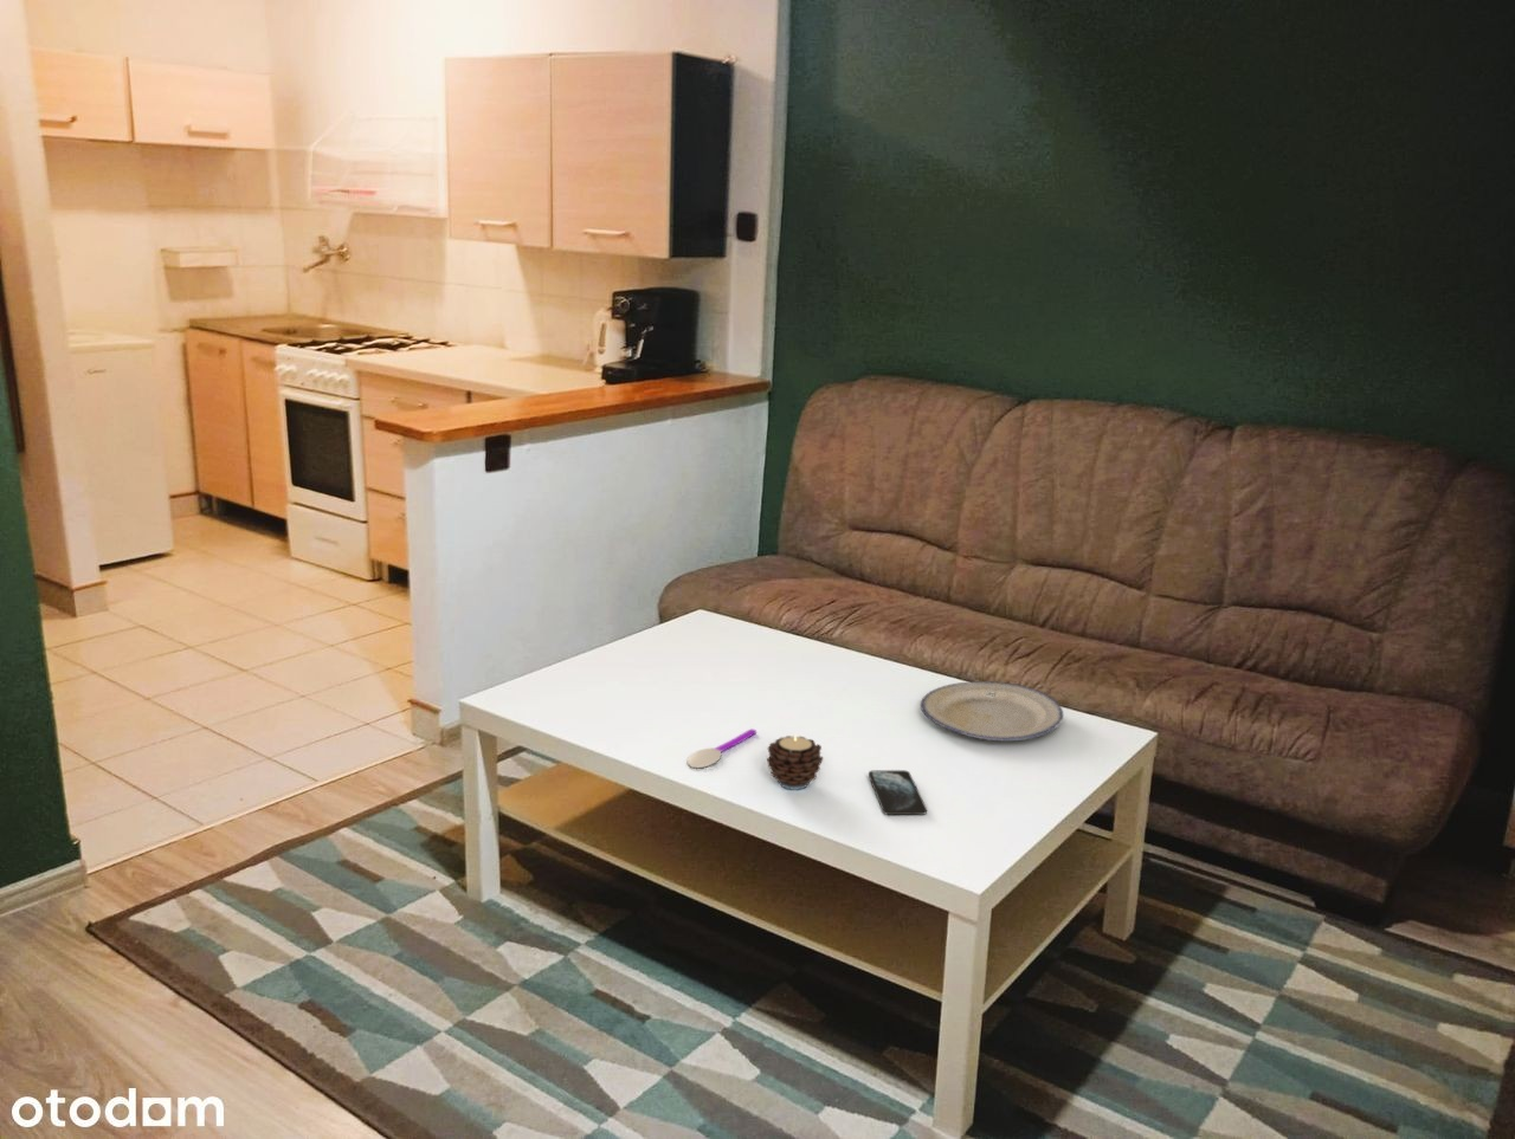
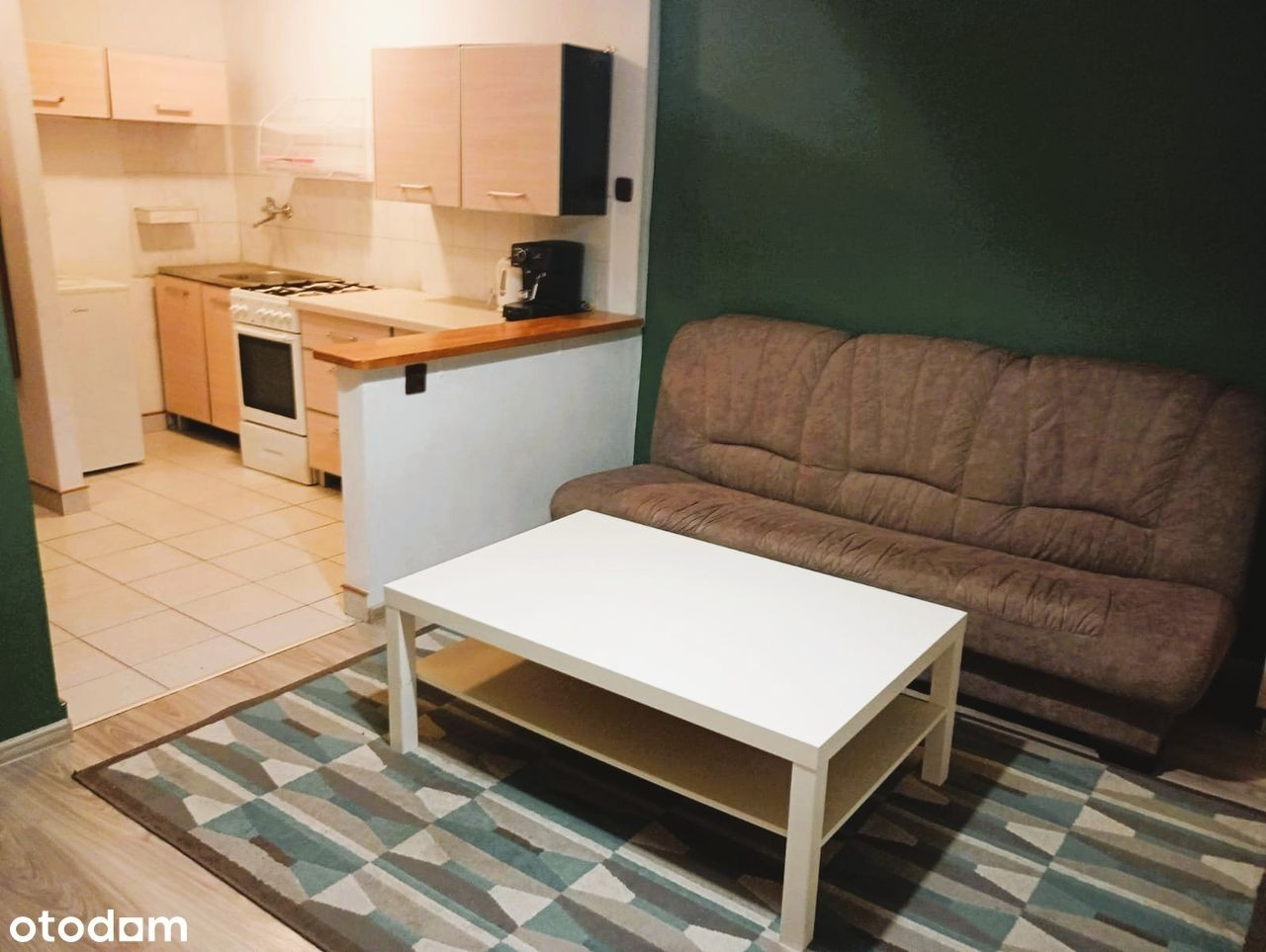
- spoon [687,727,758,769]
- candle [766,735,825,791]
- smartphone [868,769,927,816]
- plate [920,680,1064,742]
